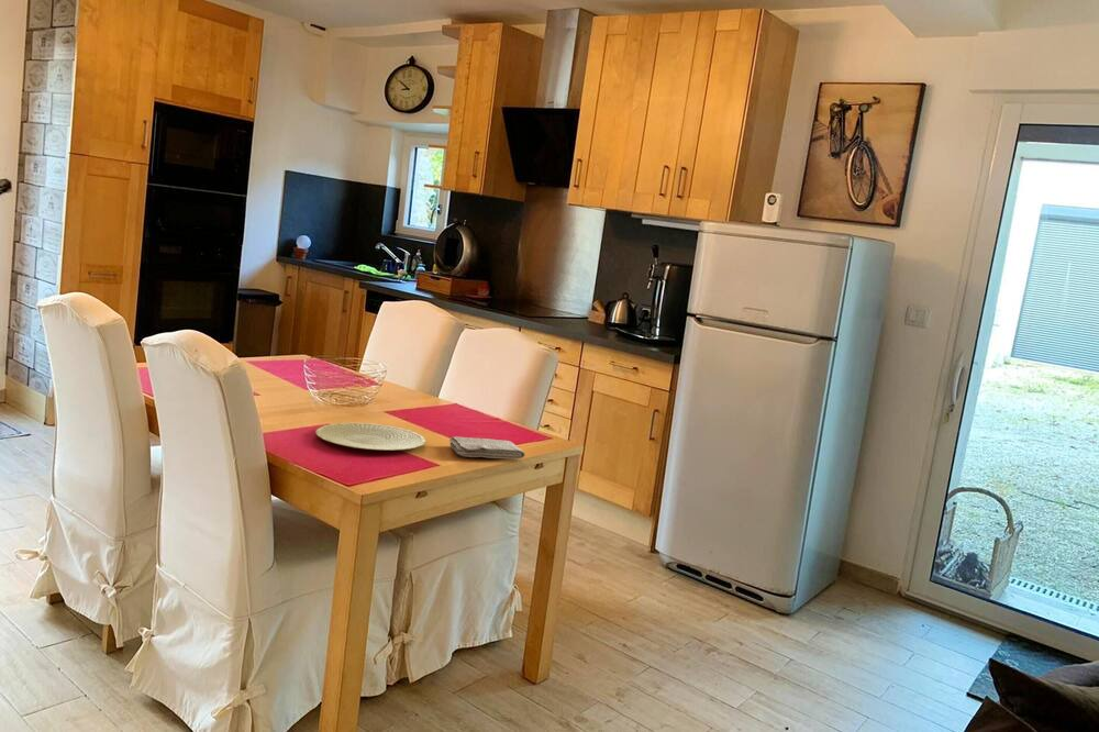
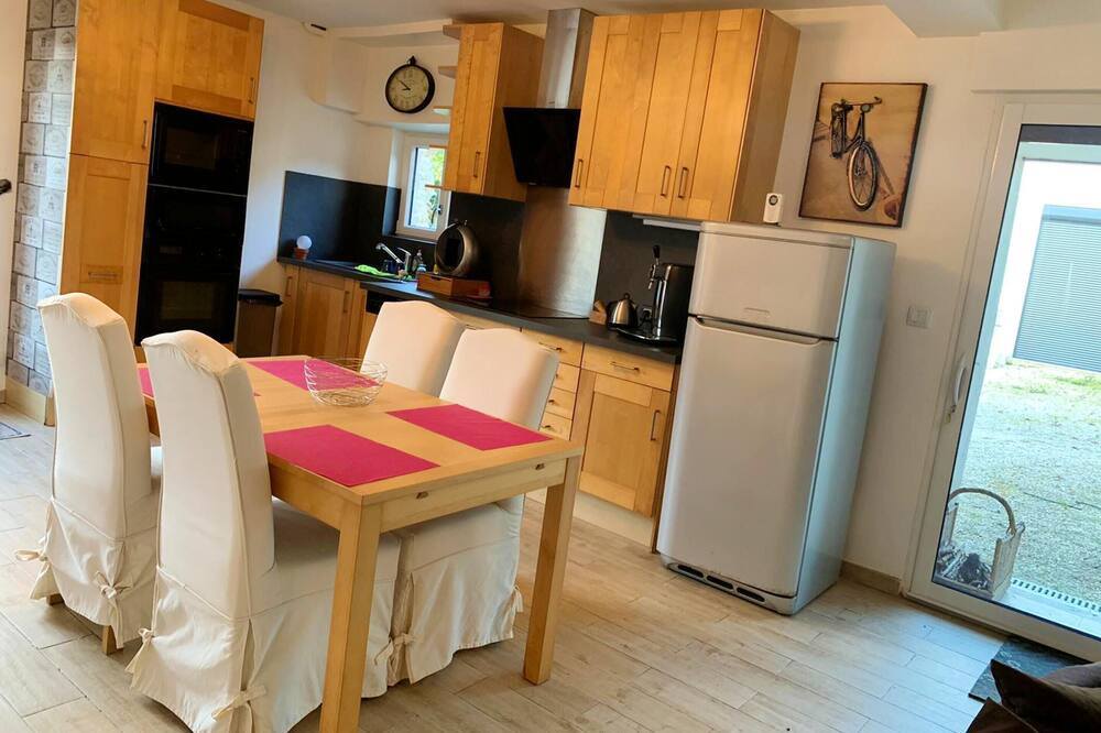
- washcloth [448,435,526,461]
- plate [314,422,426,452]
